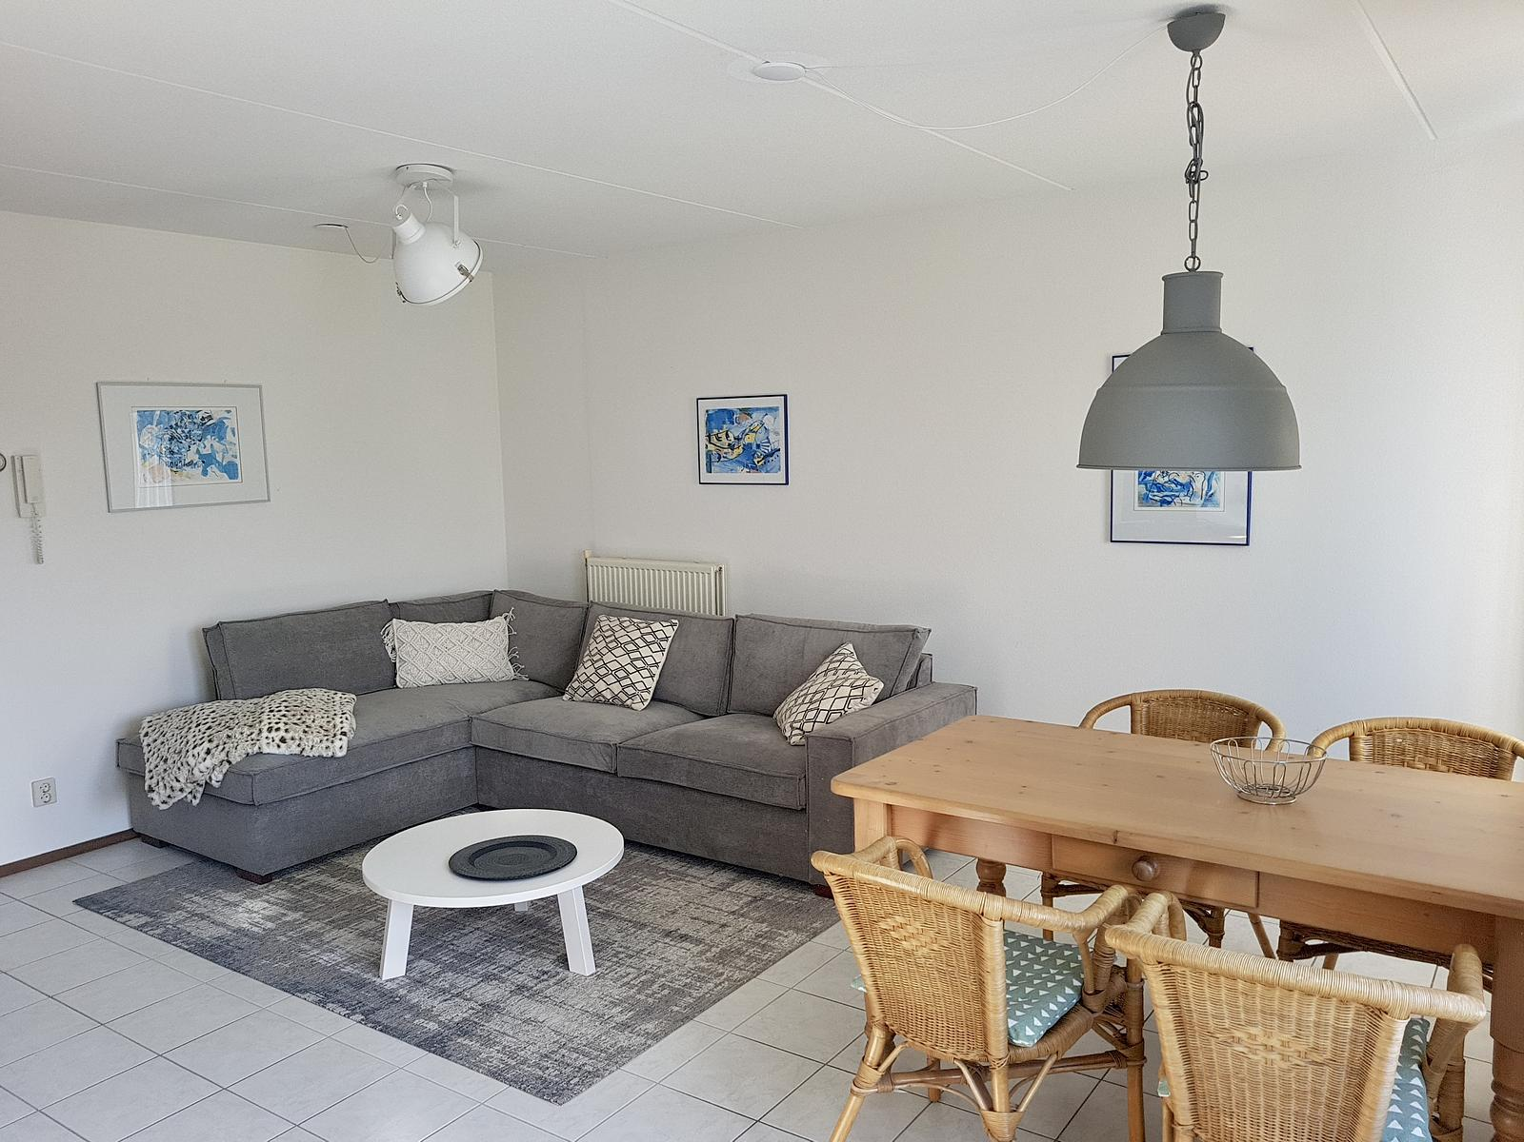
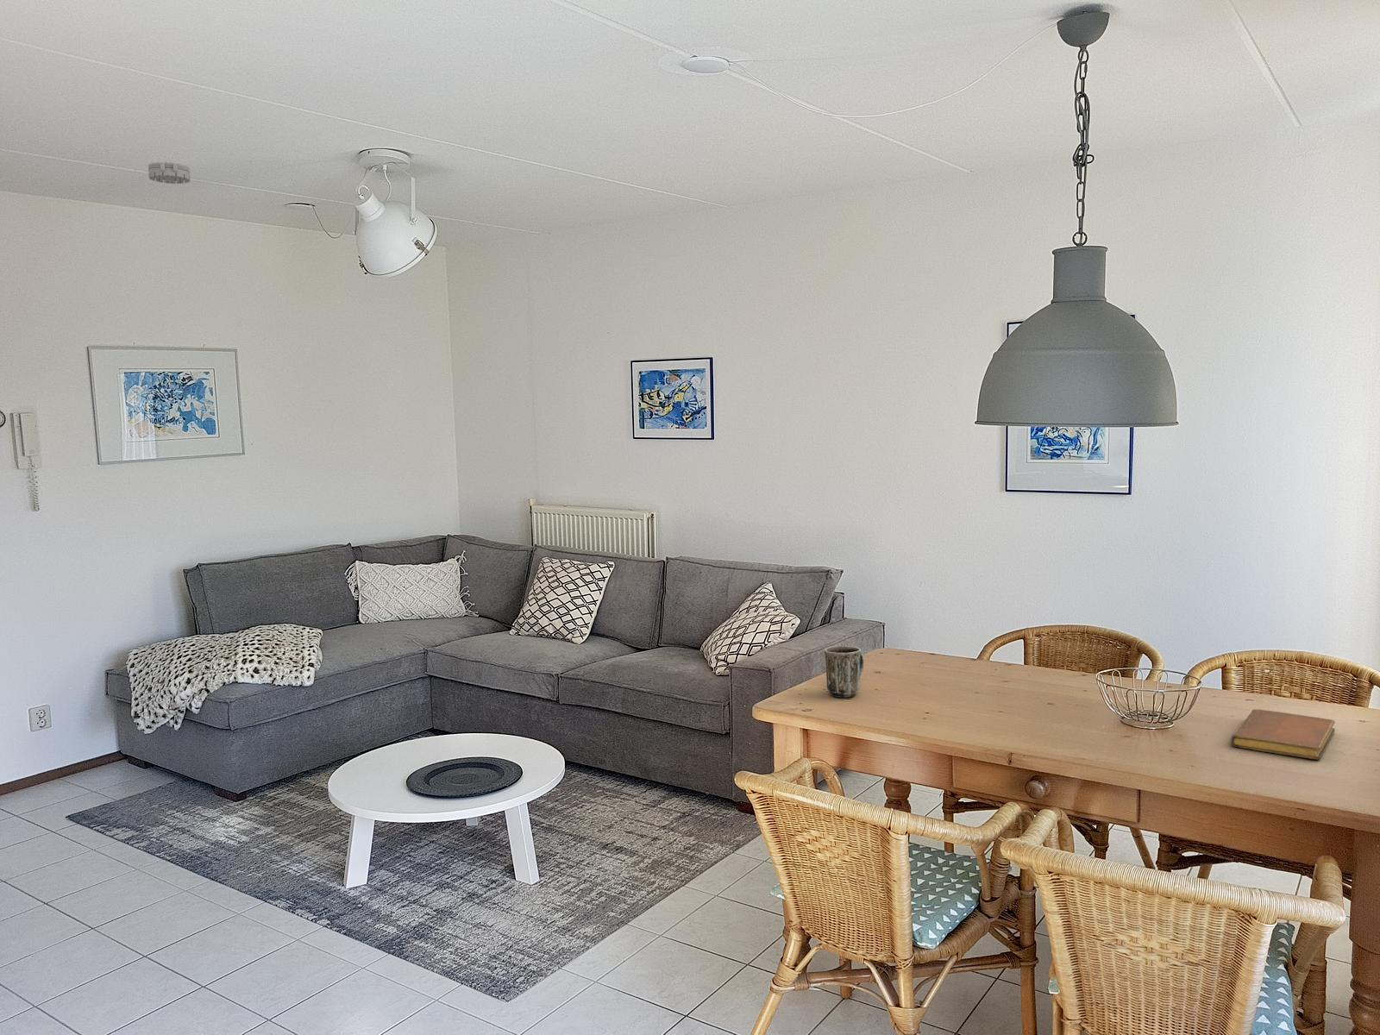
+ mug [824,645,865,698]
+ notebook [1230,708,1337,761]
+ smoke detector [148,161,191,185]
